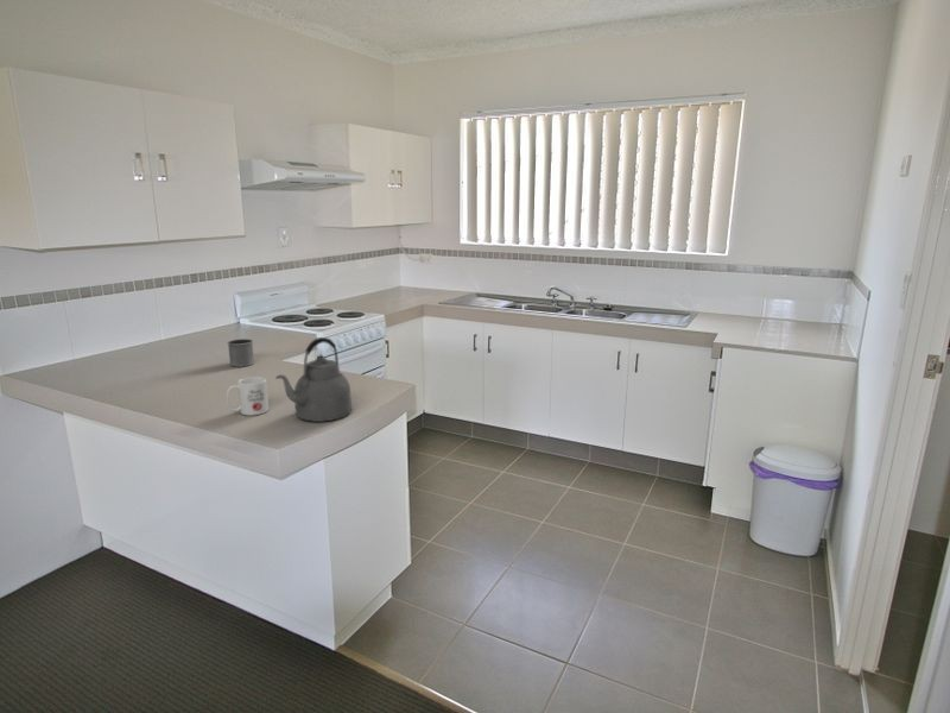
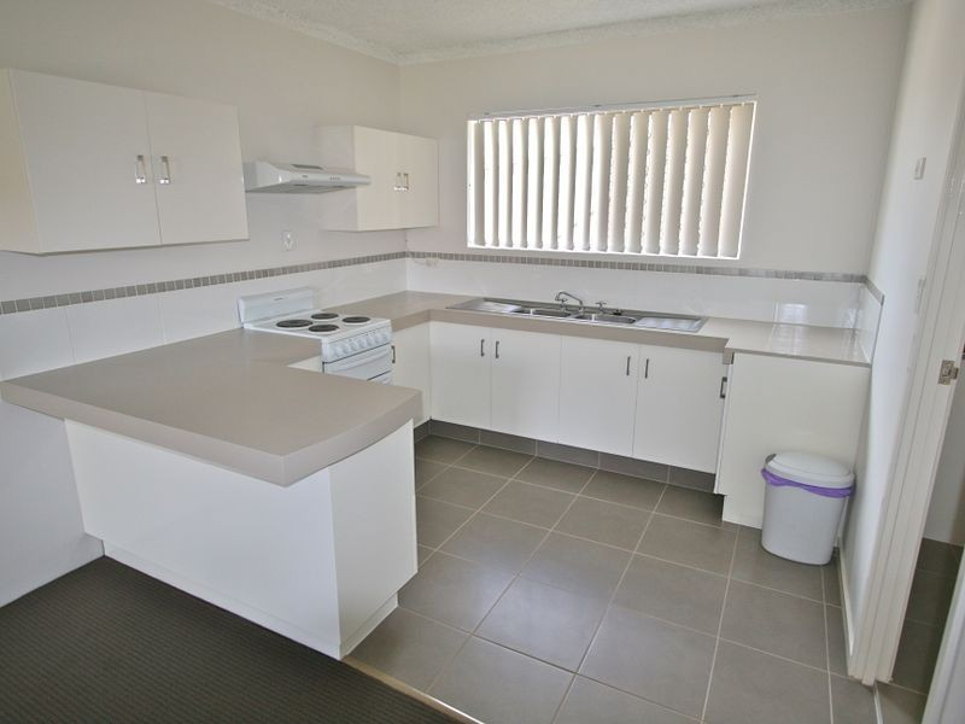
- mug [227,337,255,368]
- mug [226,376,270,417]
- kettle [274,336,353,423]
